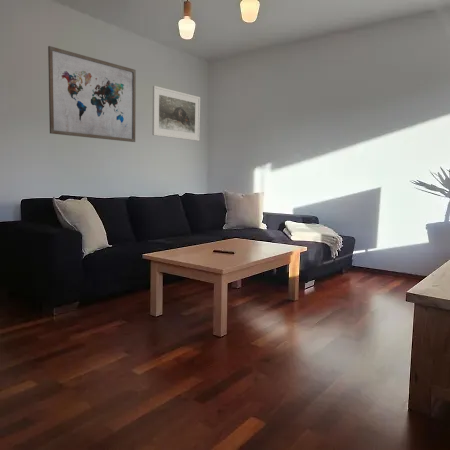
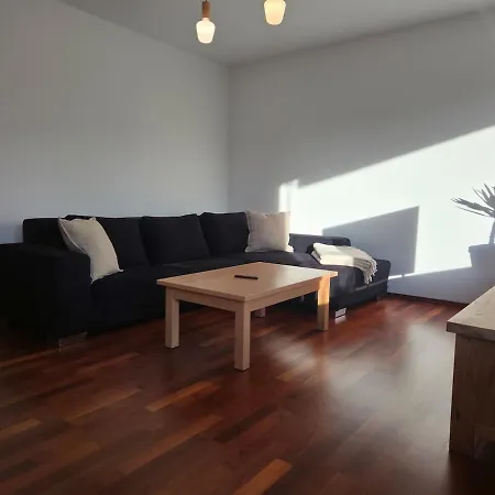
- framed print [152,85,201,142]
- wall art [47,45,137,143]
